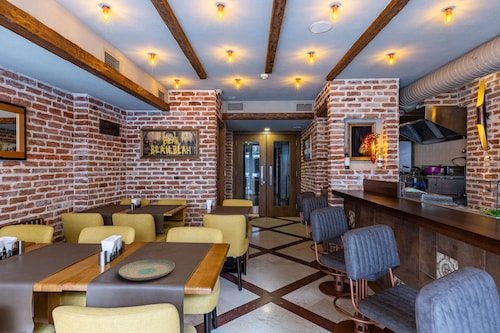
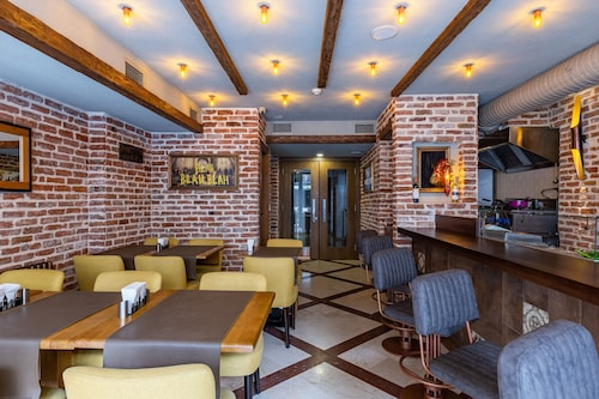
- plate [117,258,176,281]
